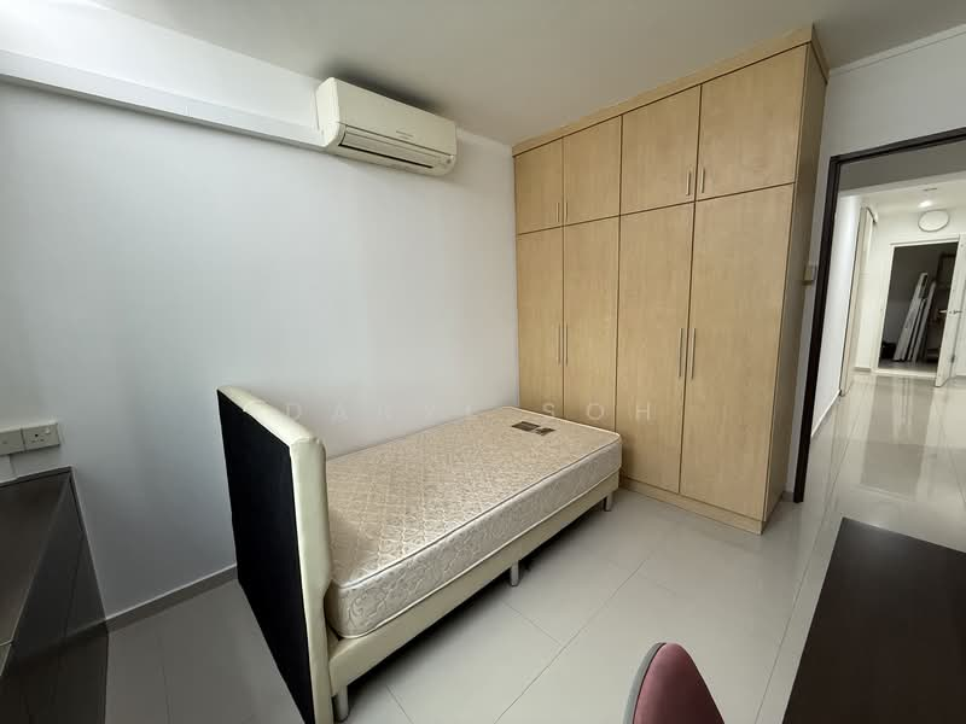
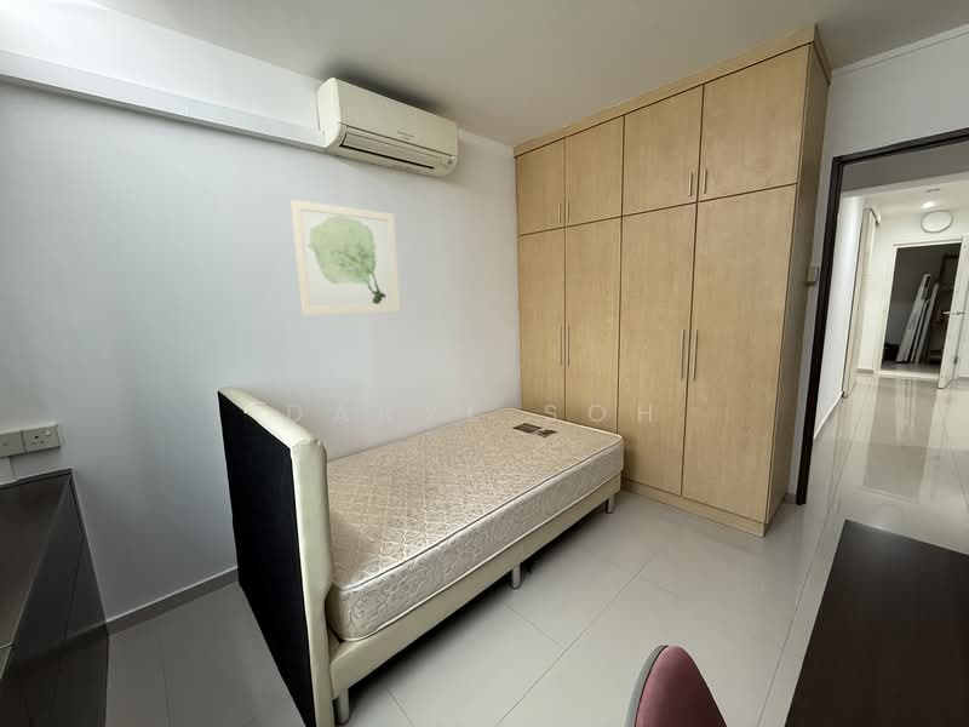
+ wall art [289,199,401,316]
